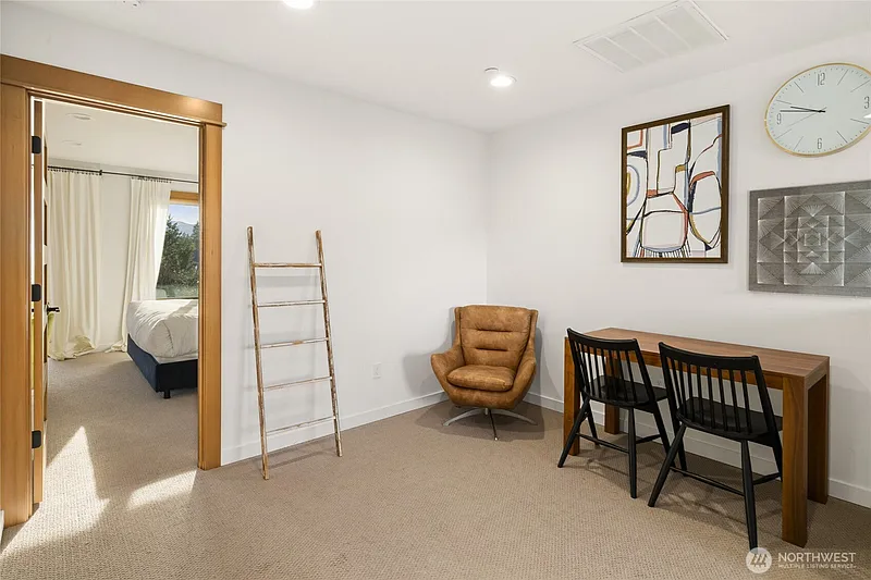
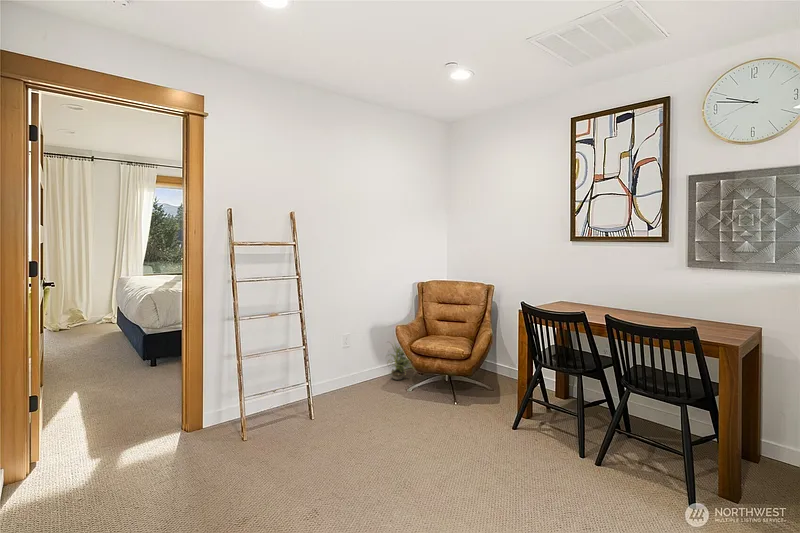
+ potted plant [384,340,416,381]
